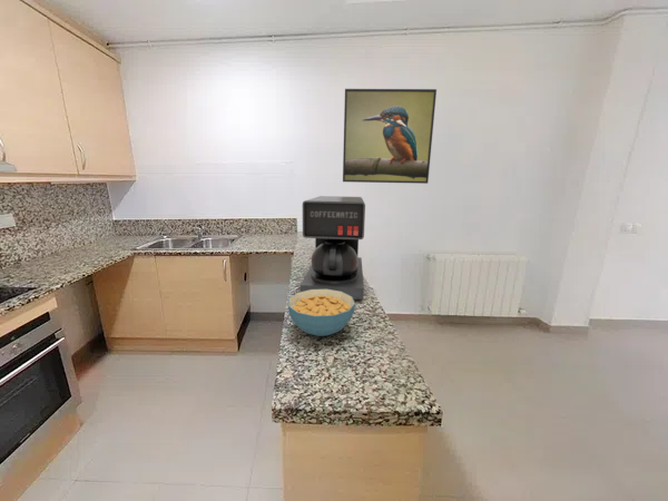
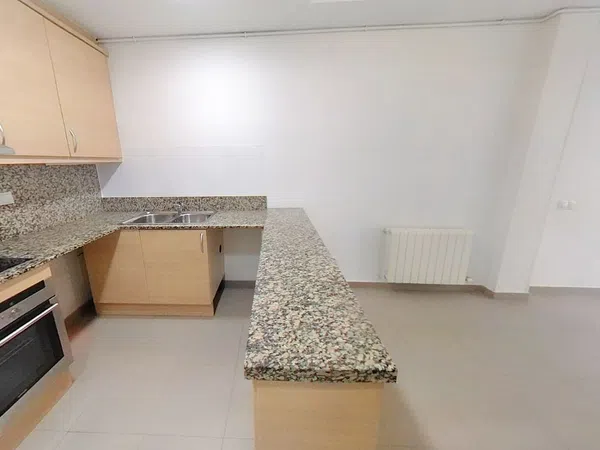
- coffee maker [299,195,366,302]
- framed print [342,88,438,185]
- cereal bowl [287,289,356,337]
